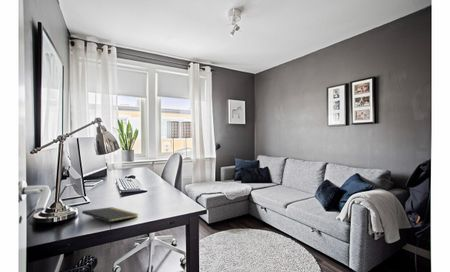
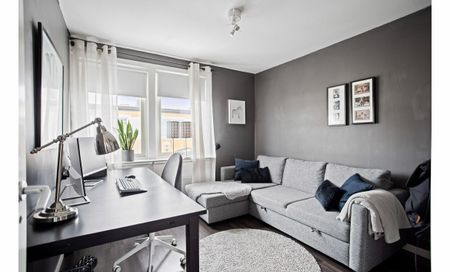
- notepad [81,206,139,230]
